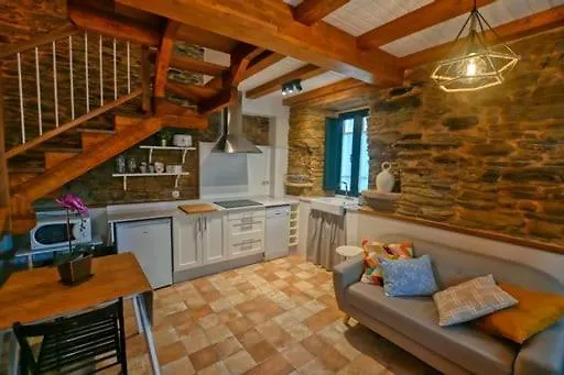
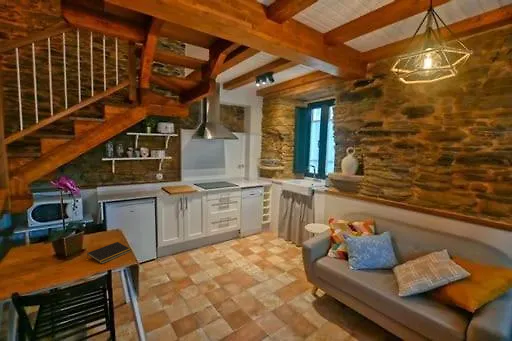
+ notepad [86,241,133,265]
